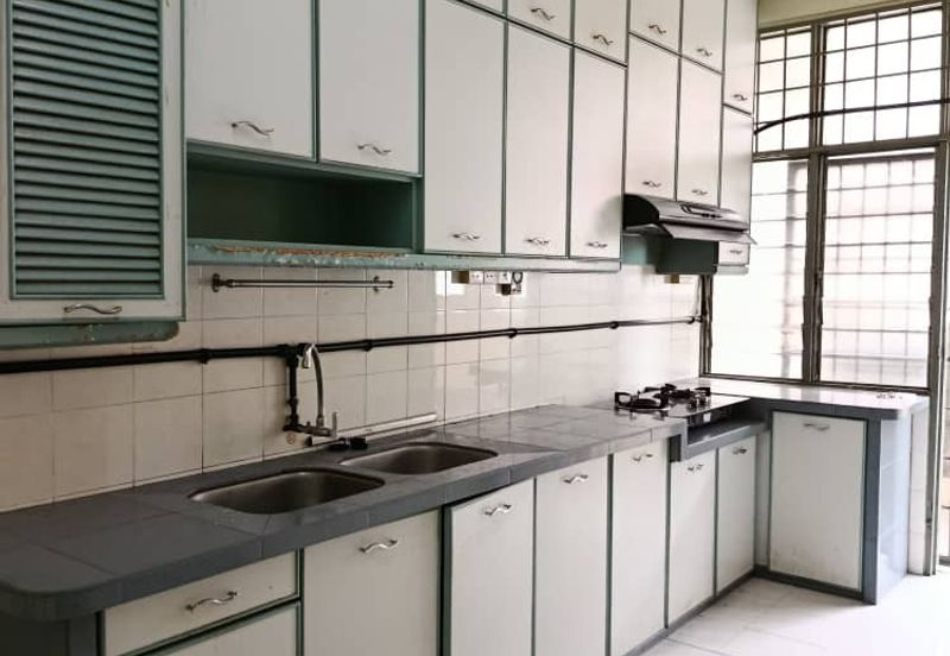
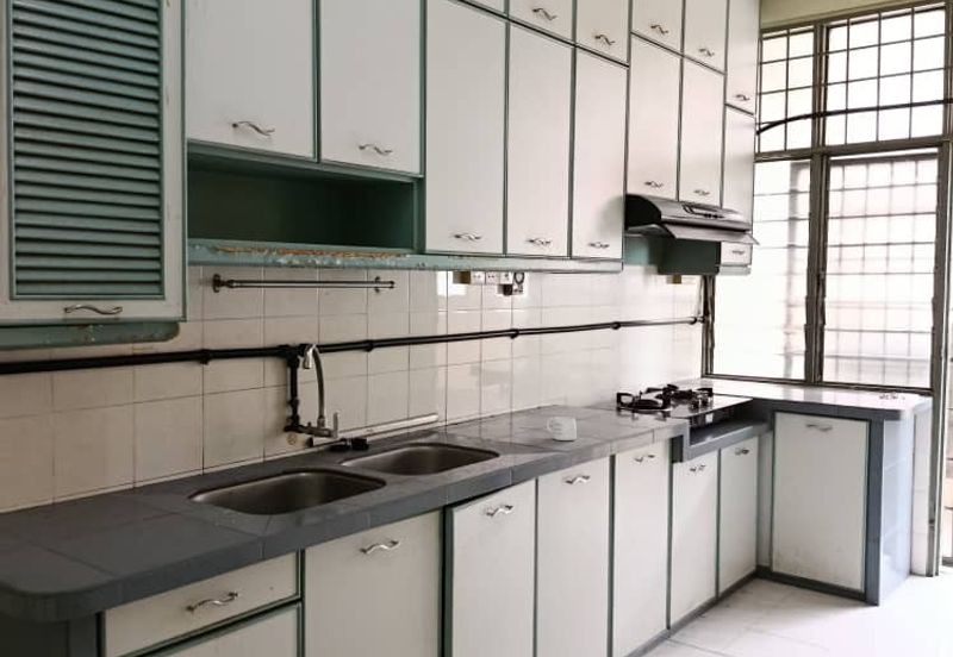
+ mug [546,415,578,442]
